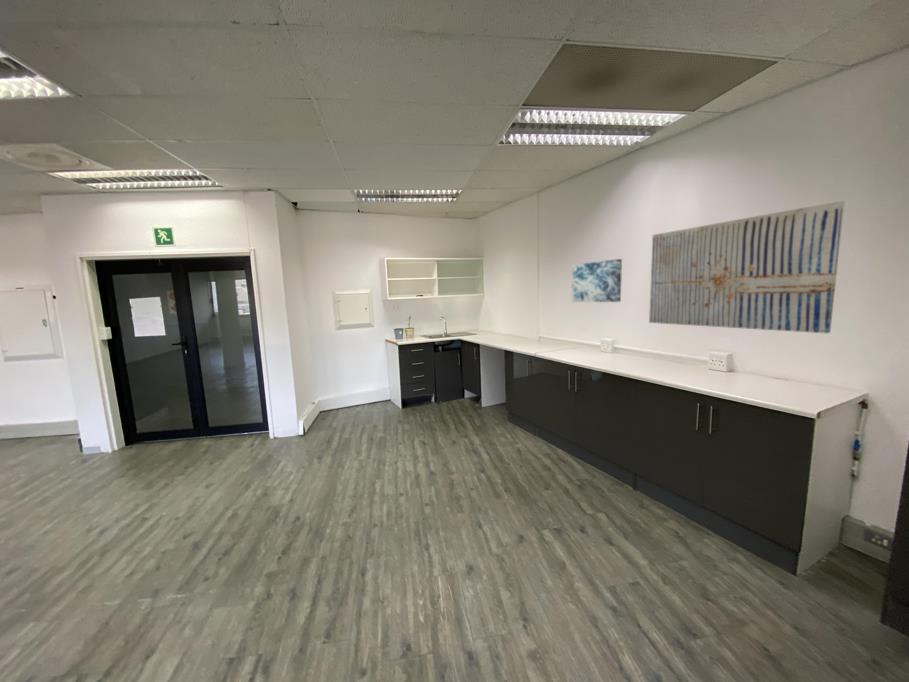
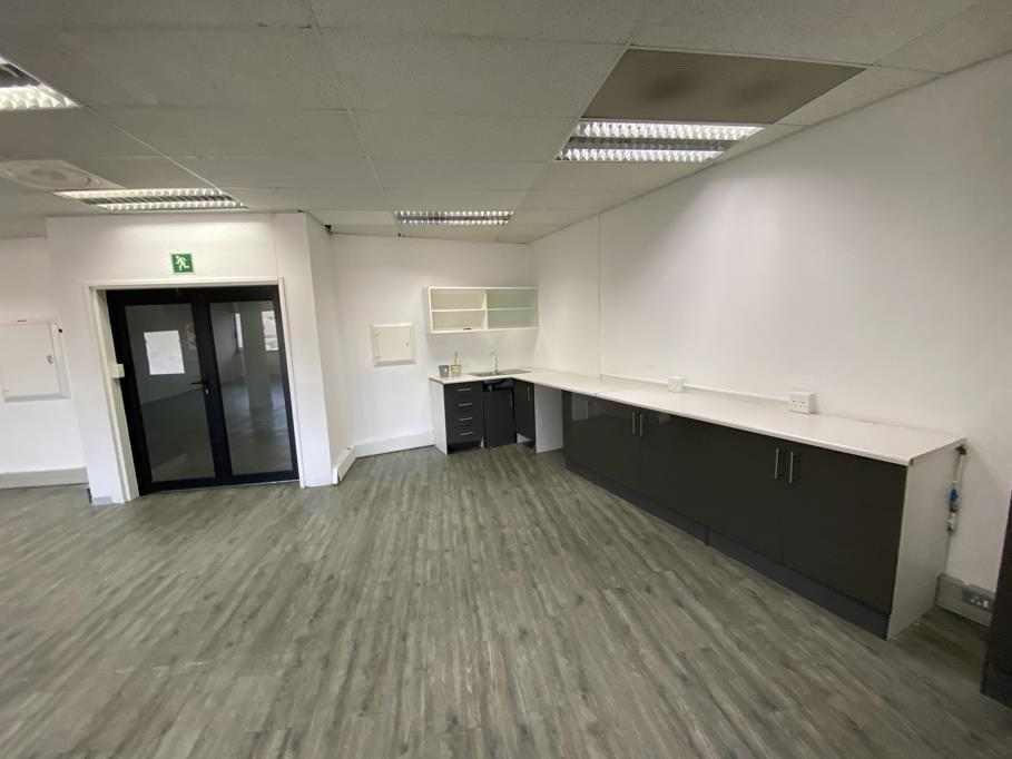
- wall art [648,200,845,334]
- wall art [571,258,623,303]
